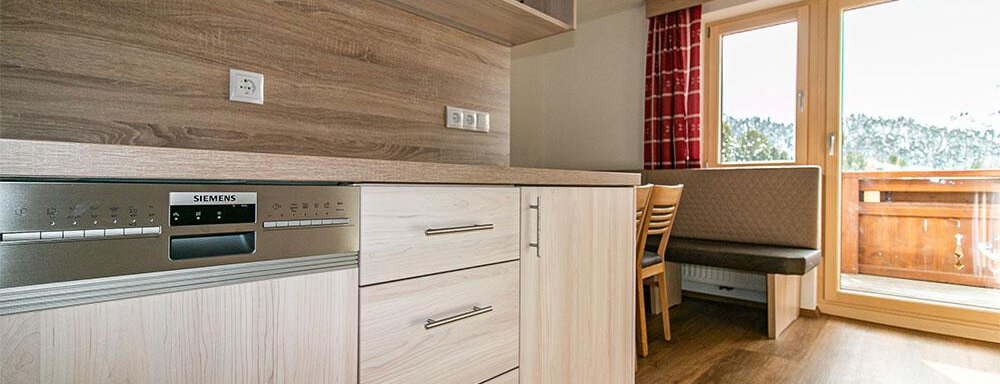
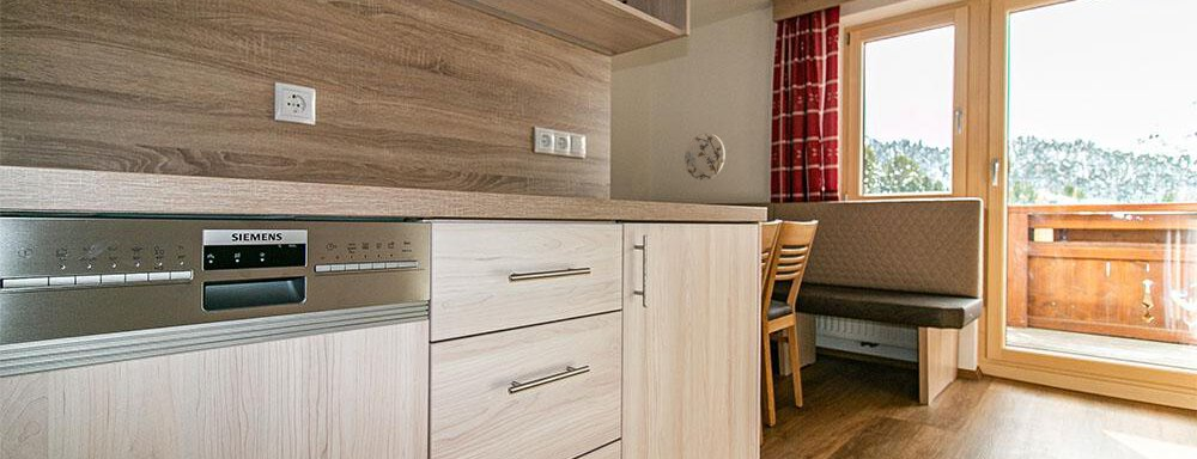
+ decorative plate [683,131,727,182]
